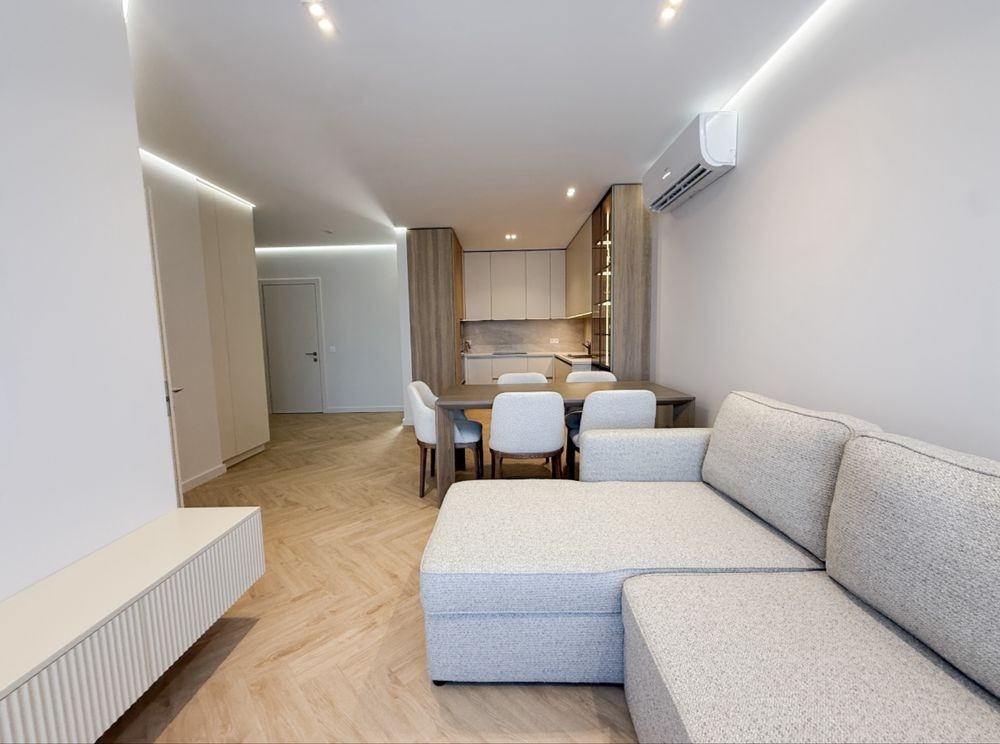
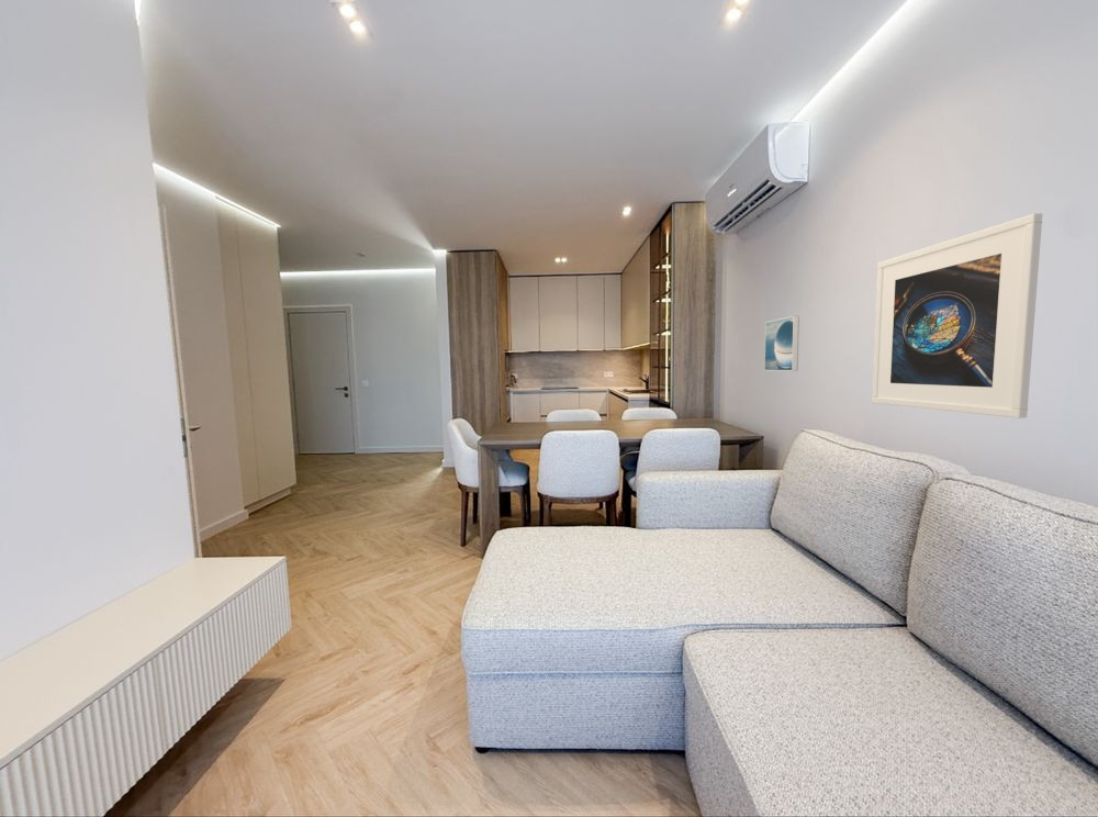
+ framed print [871,212,1043,419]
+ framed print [763,315,800,372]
